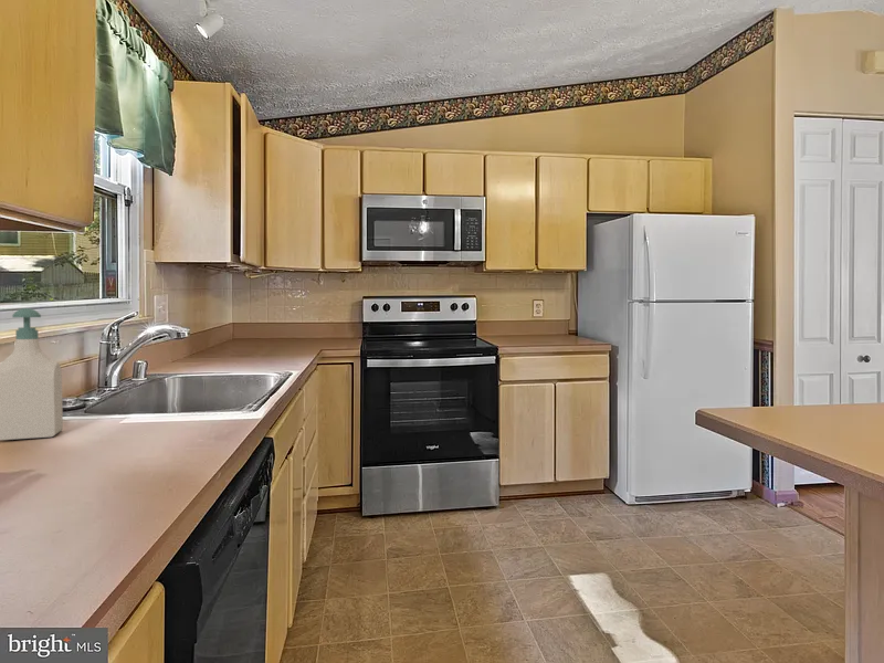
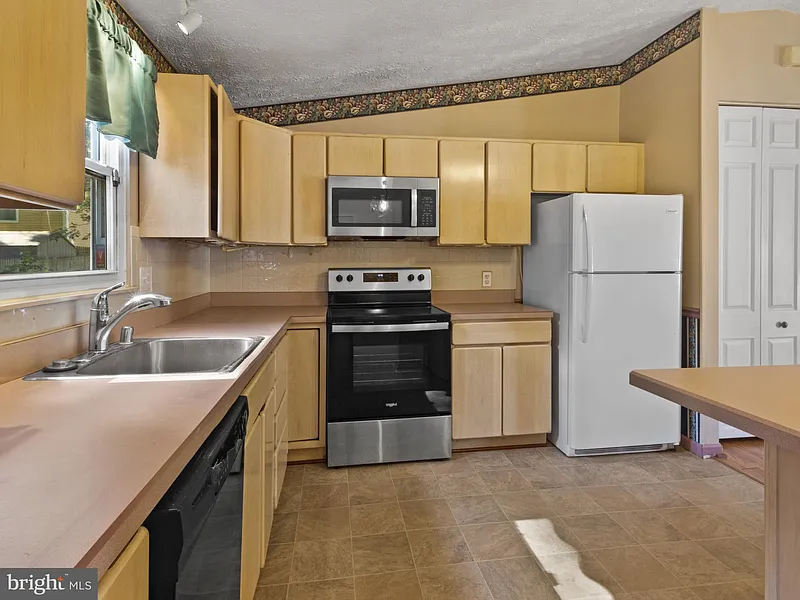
- soap bottle [0,307,64,441]
